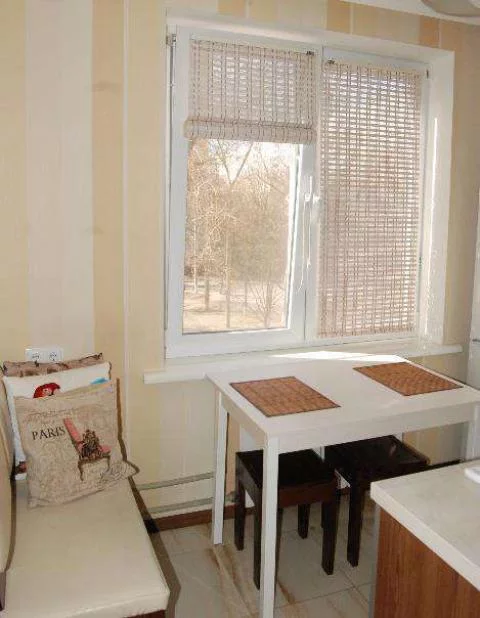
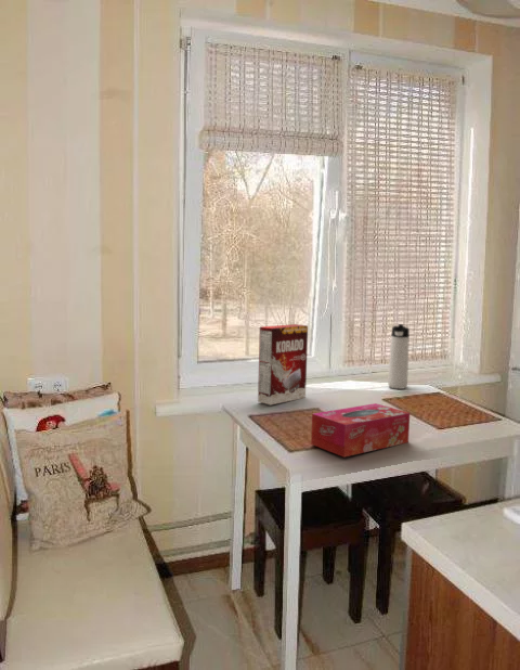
+ tissue box [310,402,411,459]
+ thermos bottle [387,323,411,390]
+ cereal box [257,323,309,405]
